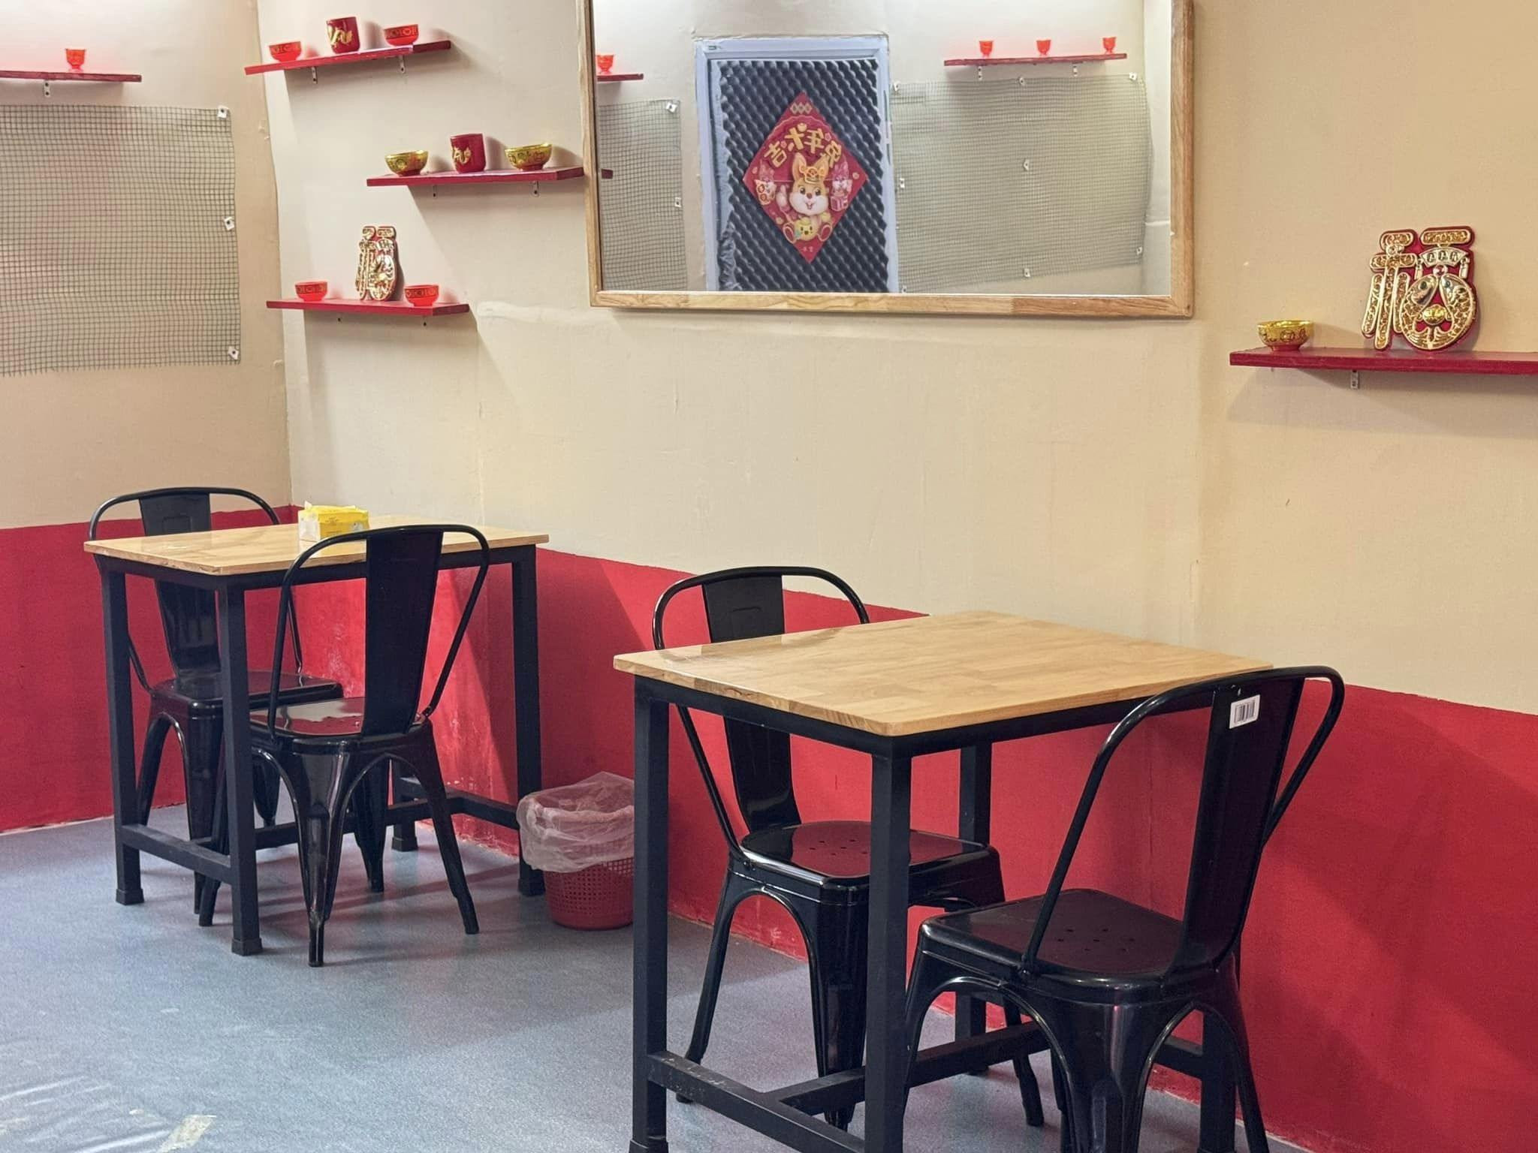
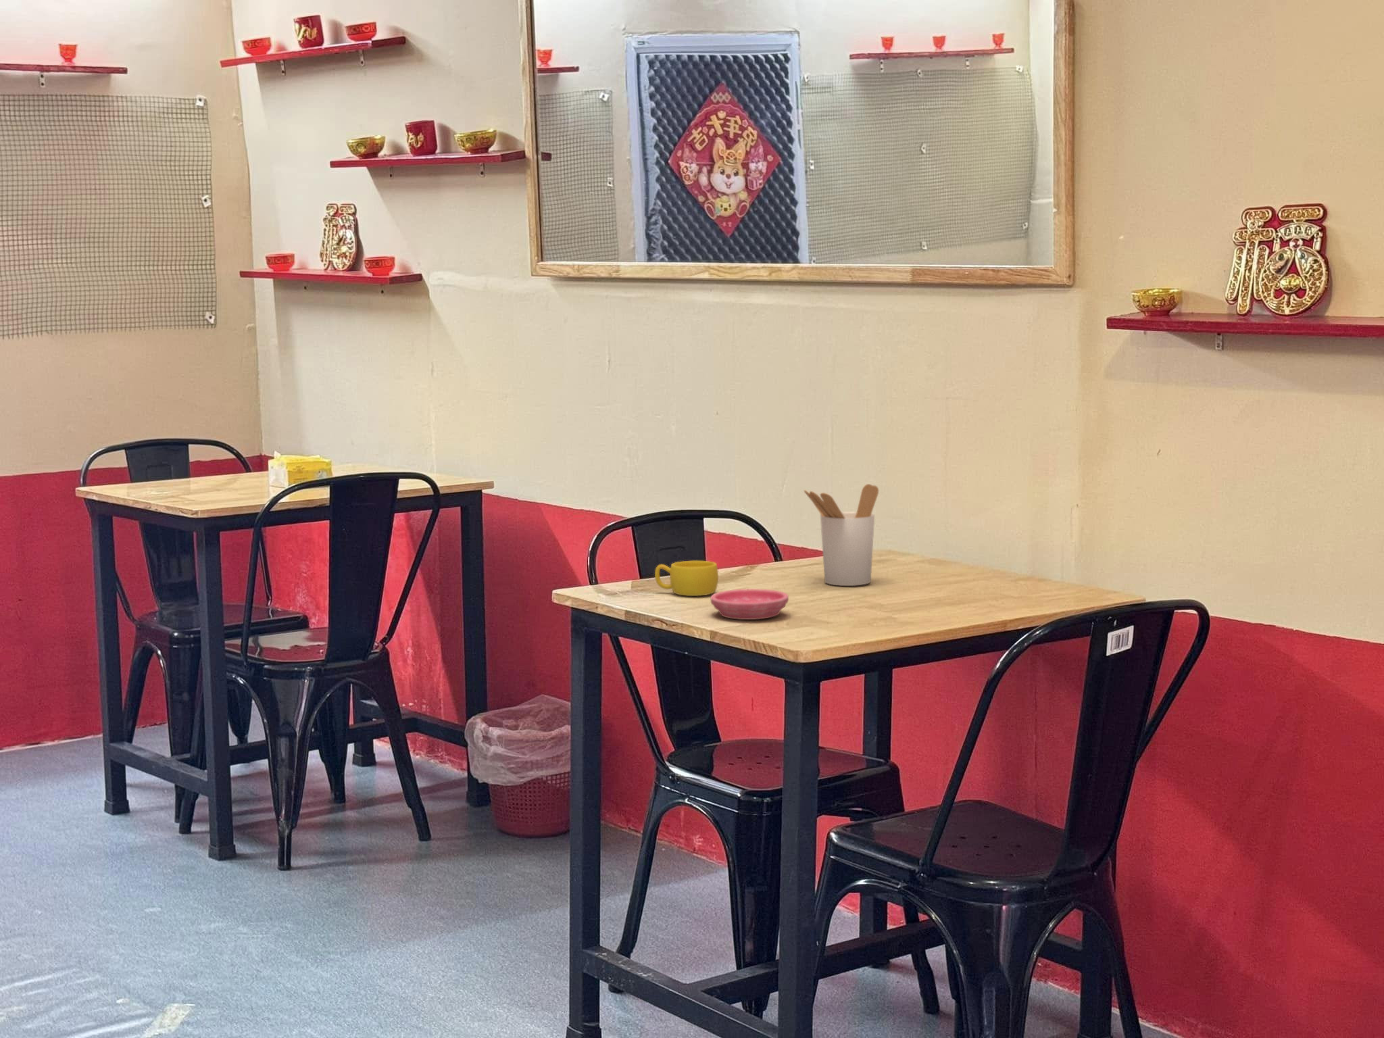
+ cup [654,560,719,596]
+ saucer [711,589,789,620]
+ utensil holder [803,483,879,587]
